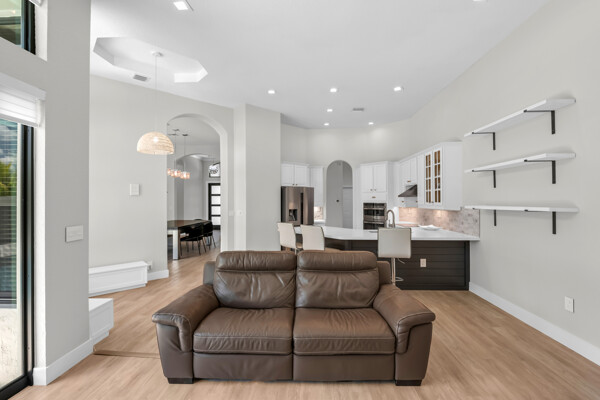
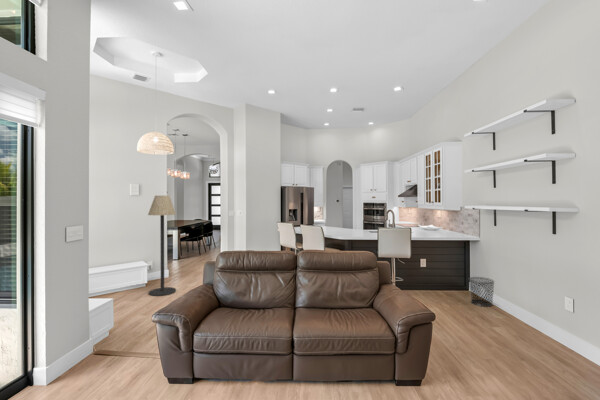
+ waste bin [468,276,495,308]
+ floor lamp [147,195,177,297]
